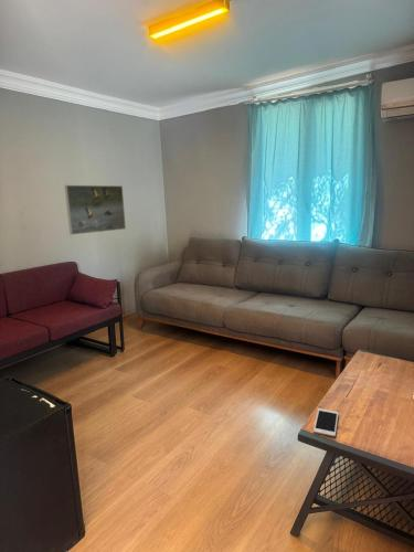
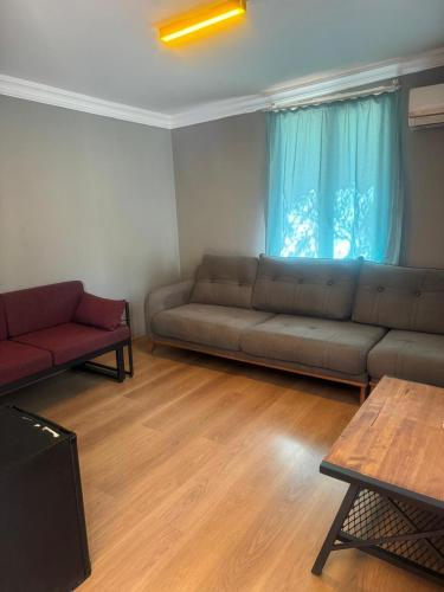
- cell phone [312,407,339,437]
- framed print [64,184,127,236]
